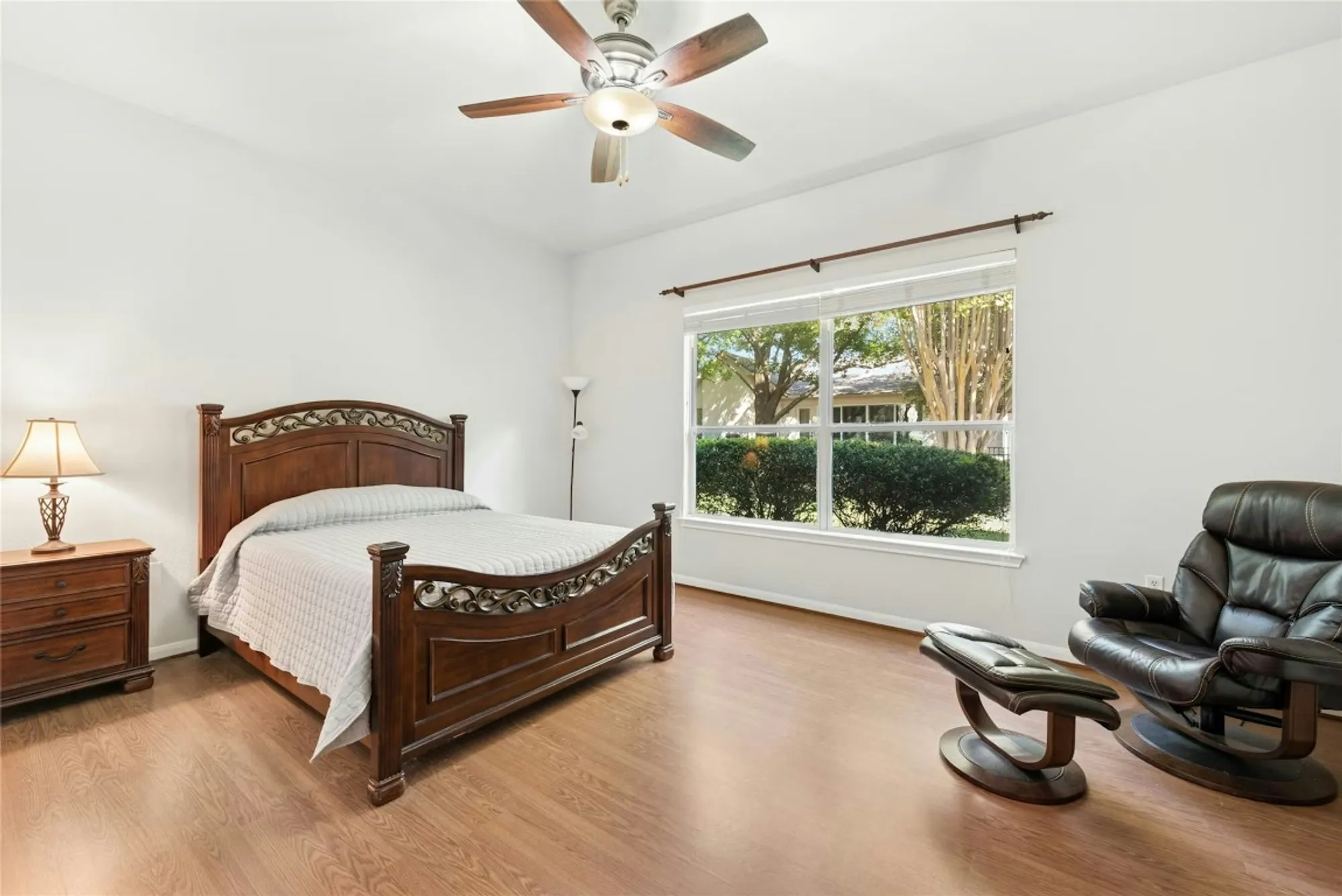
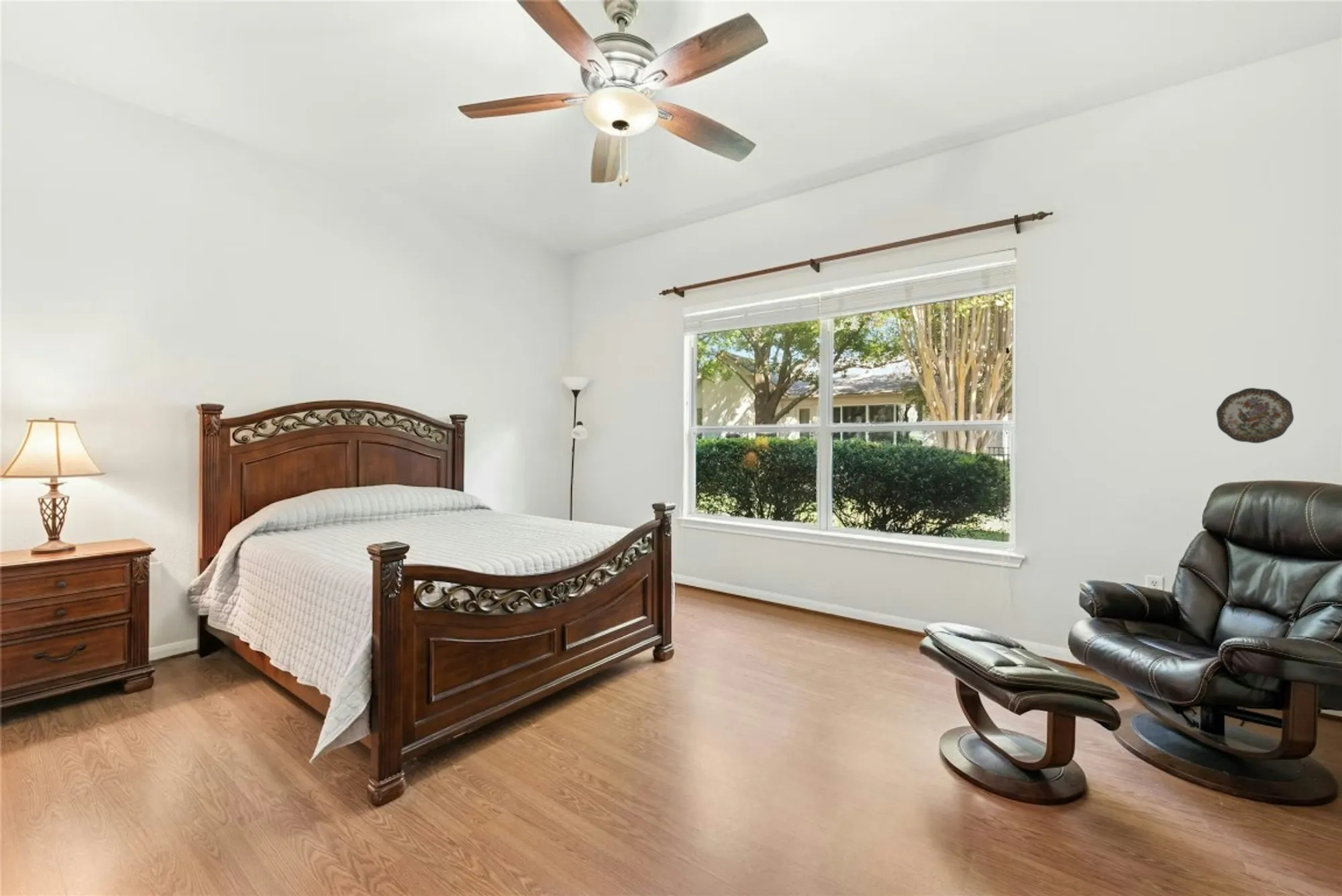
+ decorative plate [1216,387,1294,444]
